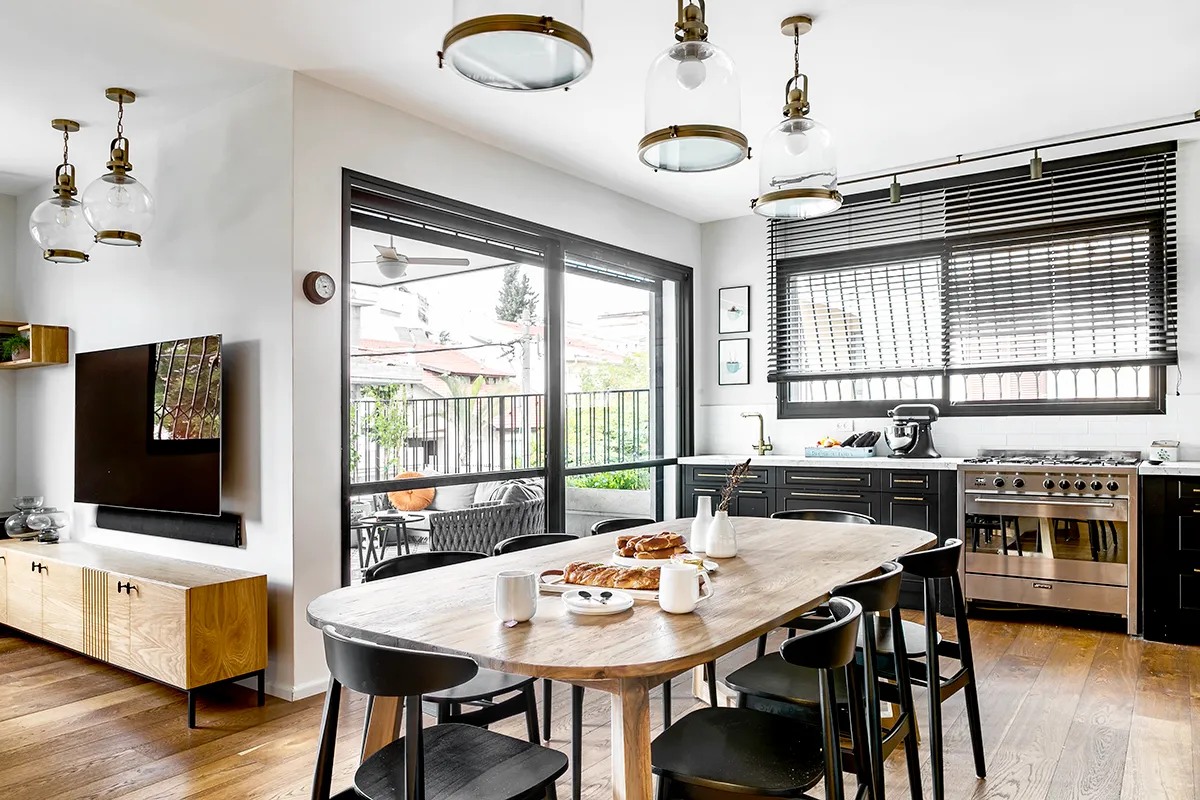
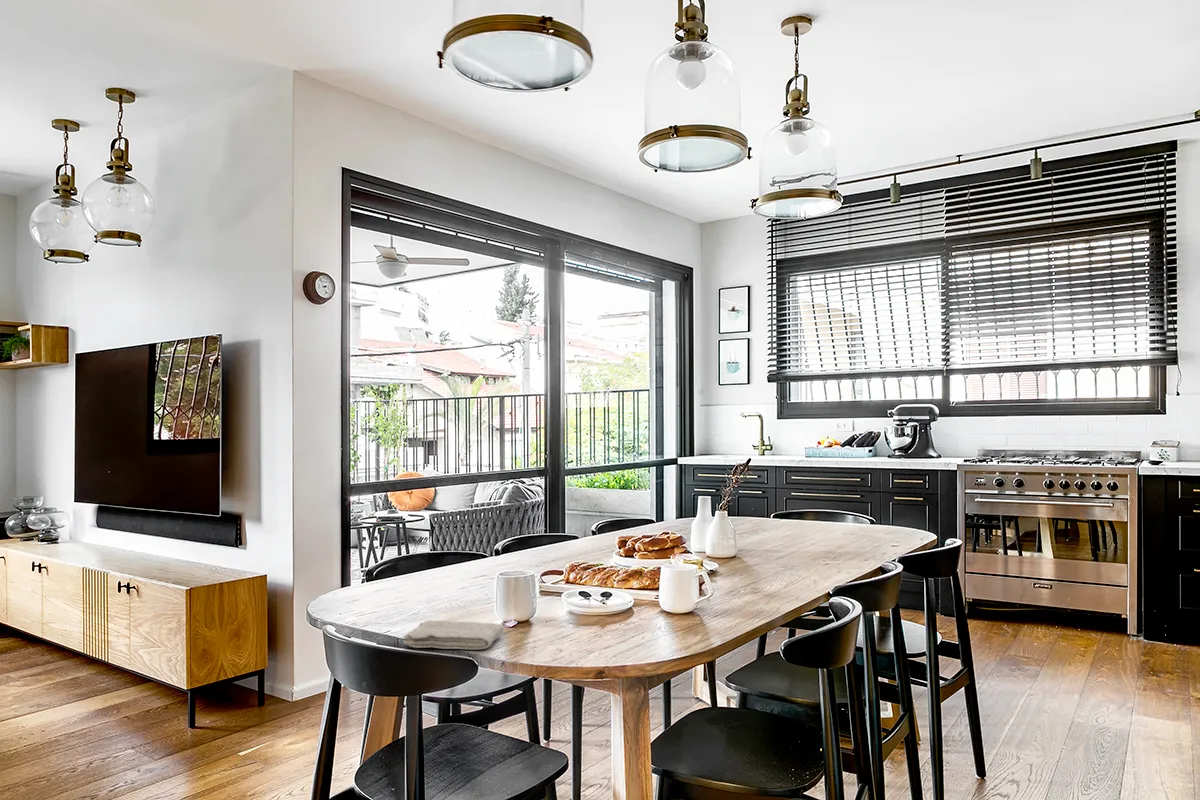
+ washcloth [402,619,504,650]
